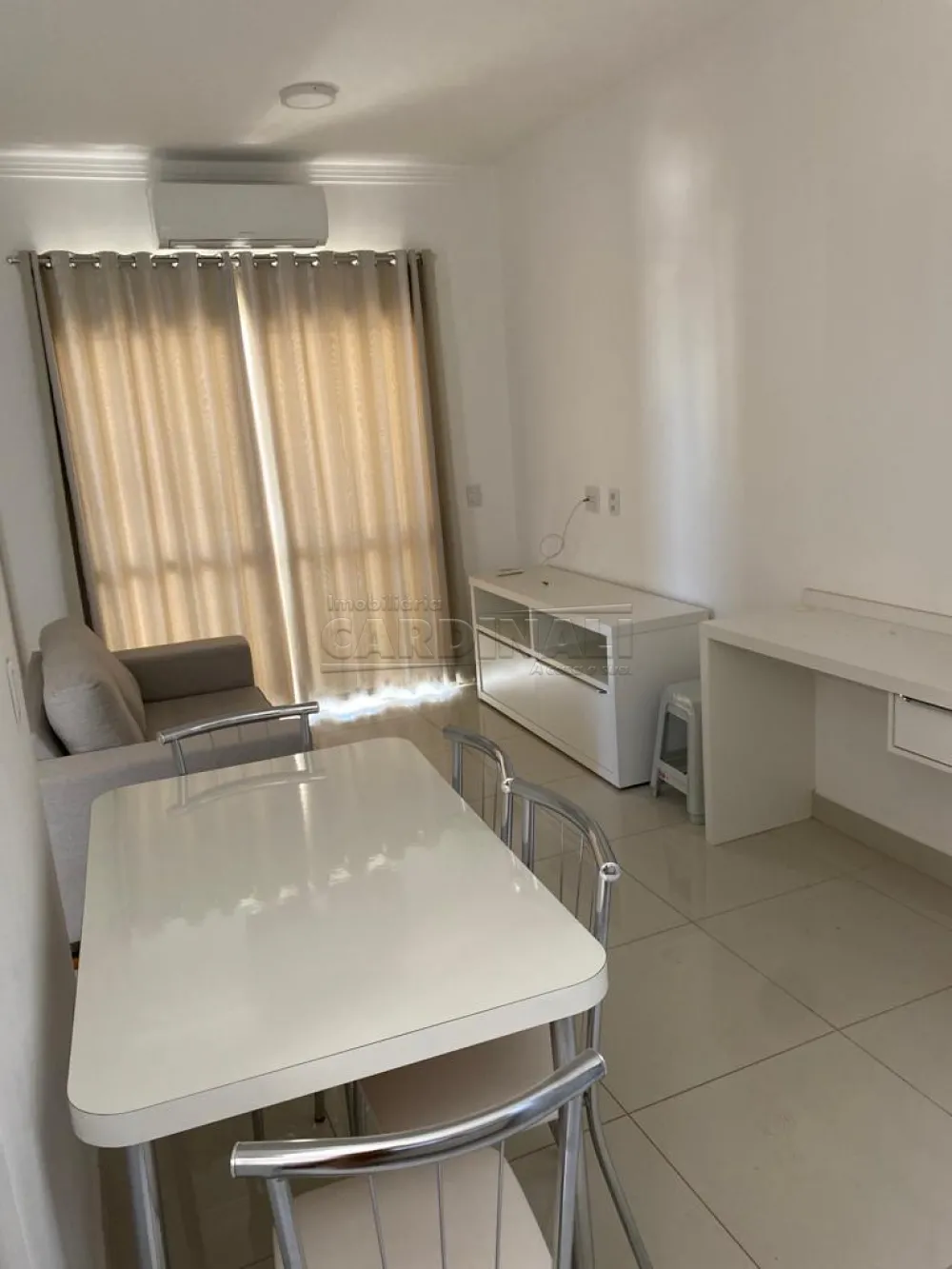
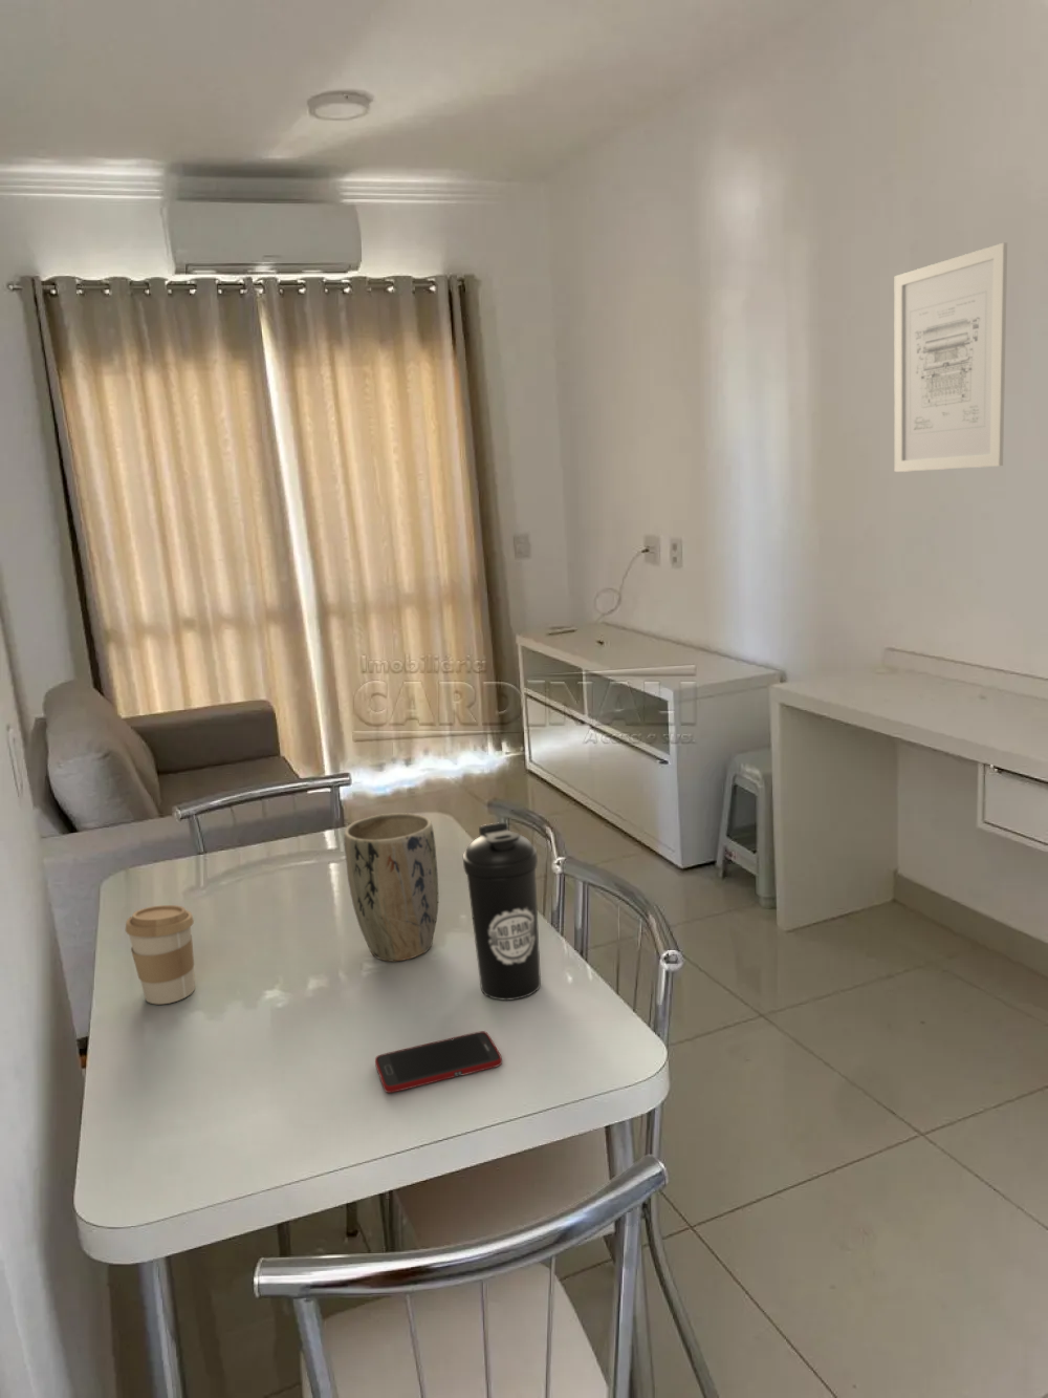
+ wall art [894,242,1008,473]
+ plant pot [342,812,439,962]
+ coffee cup [124,904,196,1005]
+ cell phone [374,1030,503,1094]
+ water bottle [462,821,542,1001]
